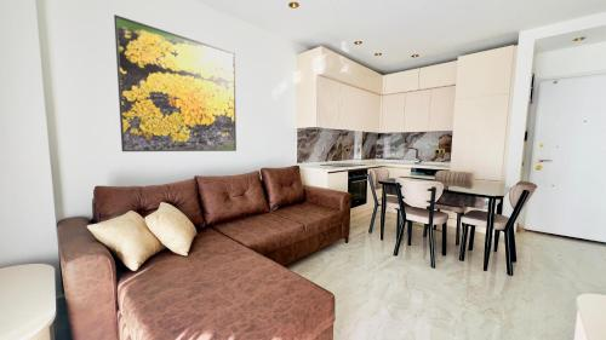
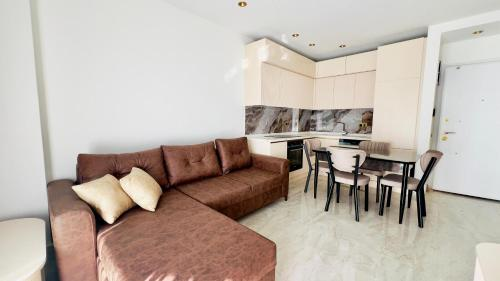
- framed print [113,13,238,152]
